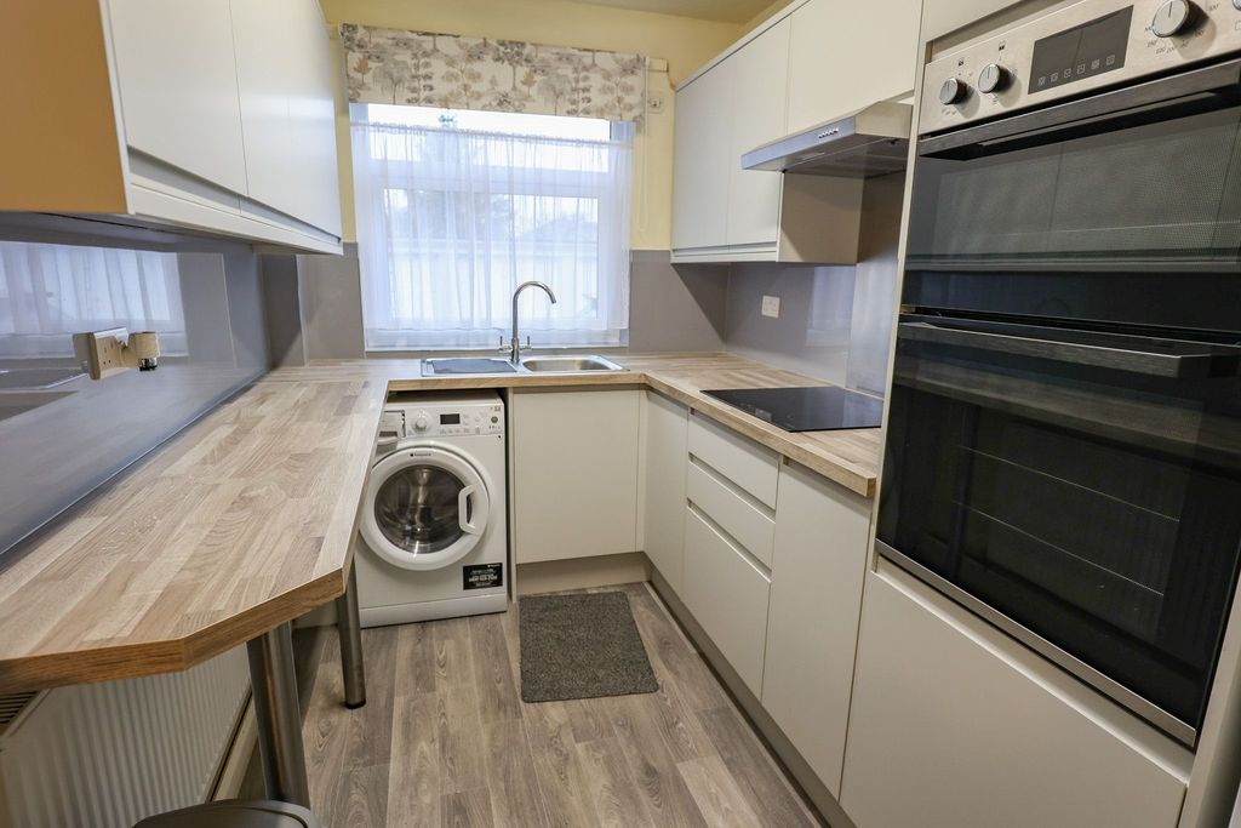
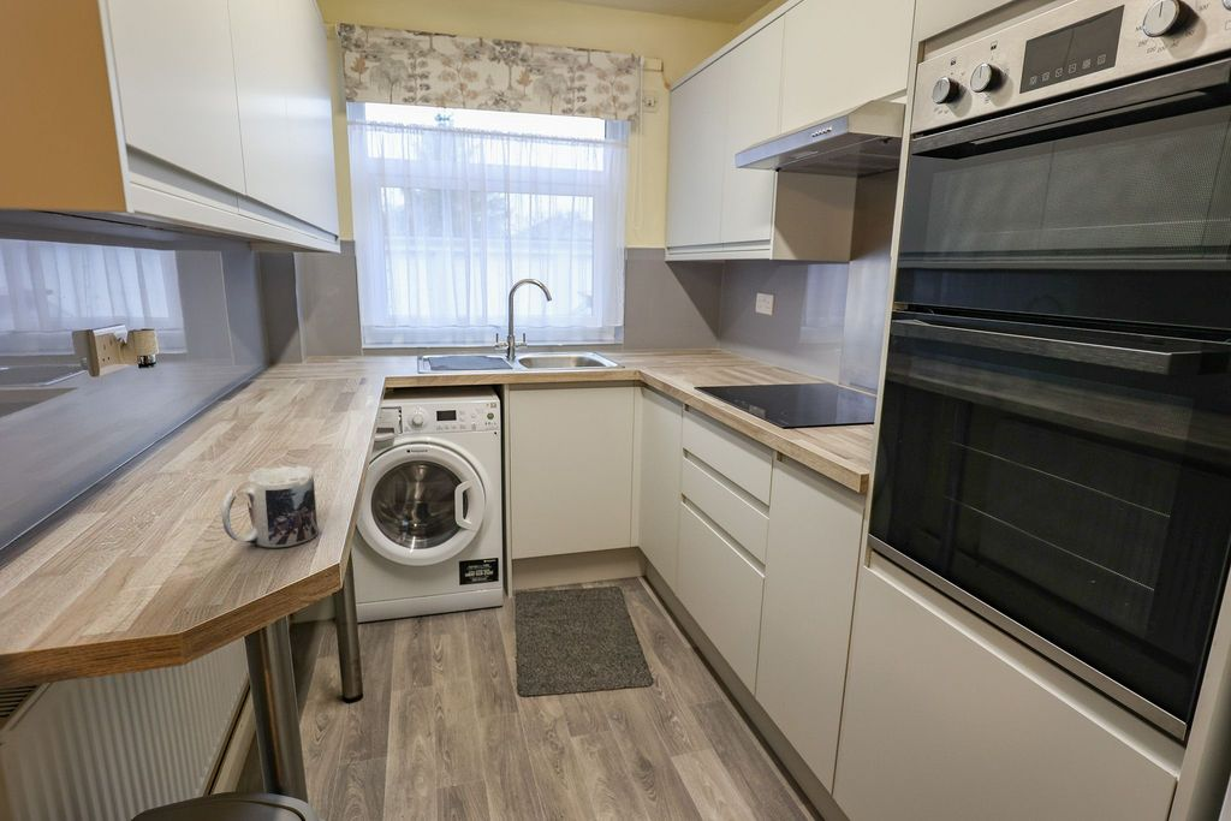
+ mug [220,465,320,548]
